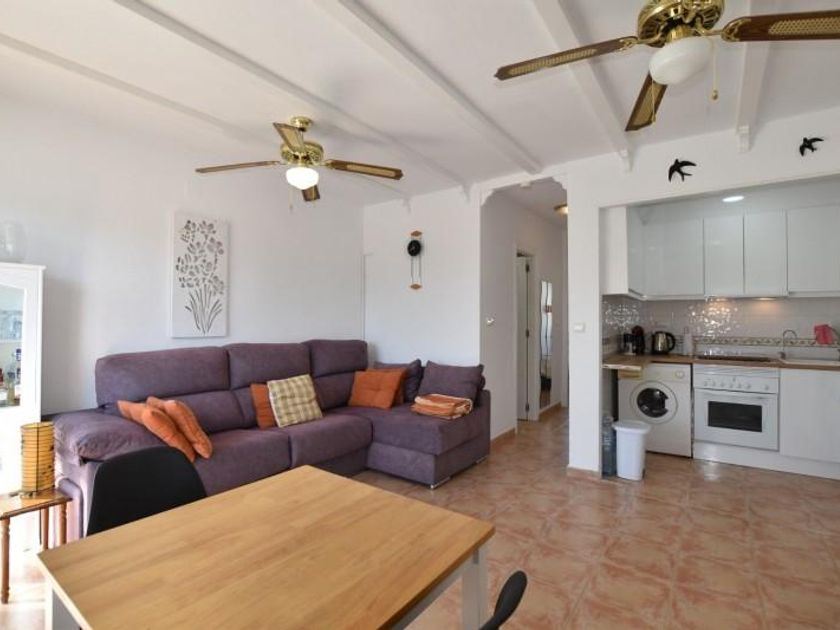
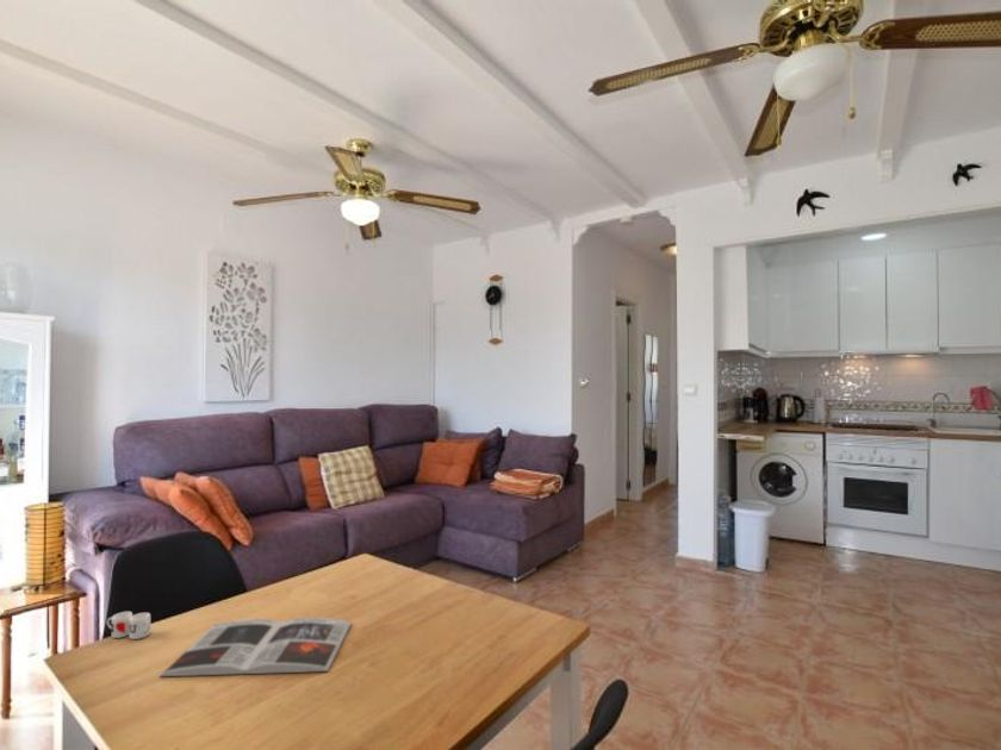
+ mug [105,611,151,640]
+ magazine [158,617,353,677]
